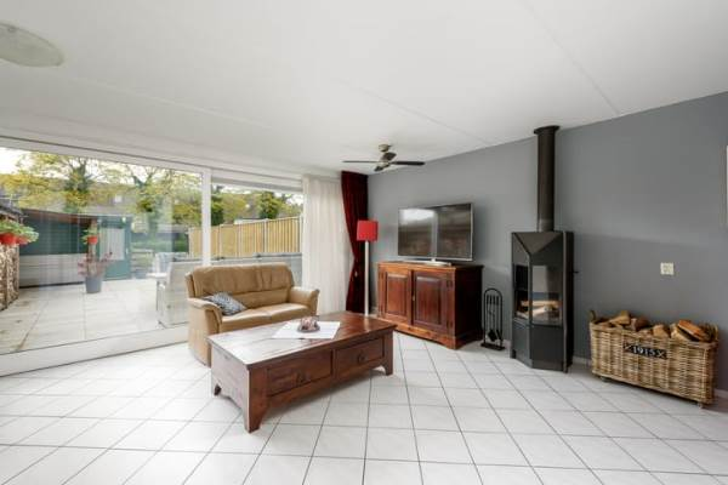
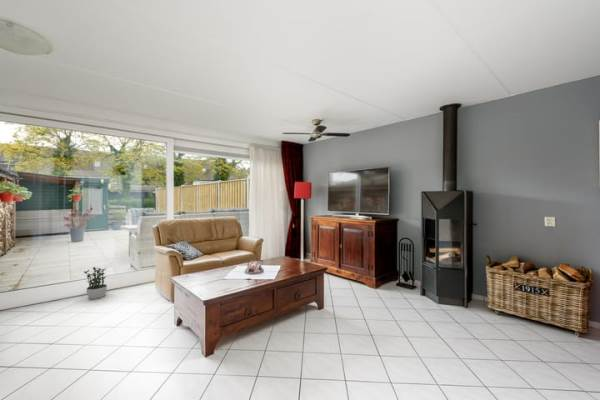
+ potted plant [83,266,108,300]
